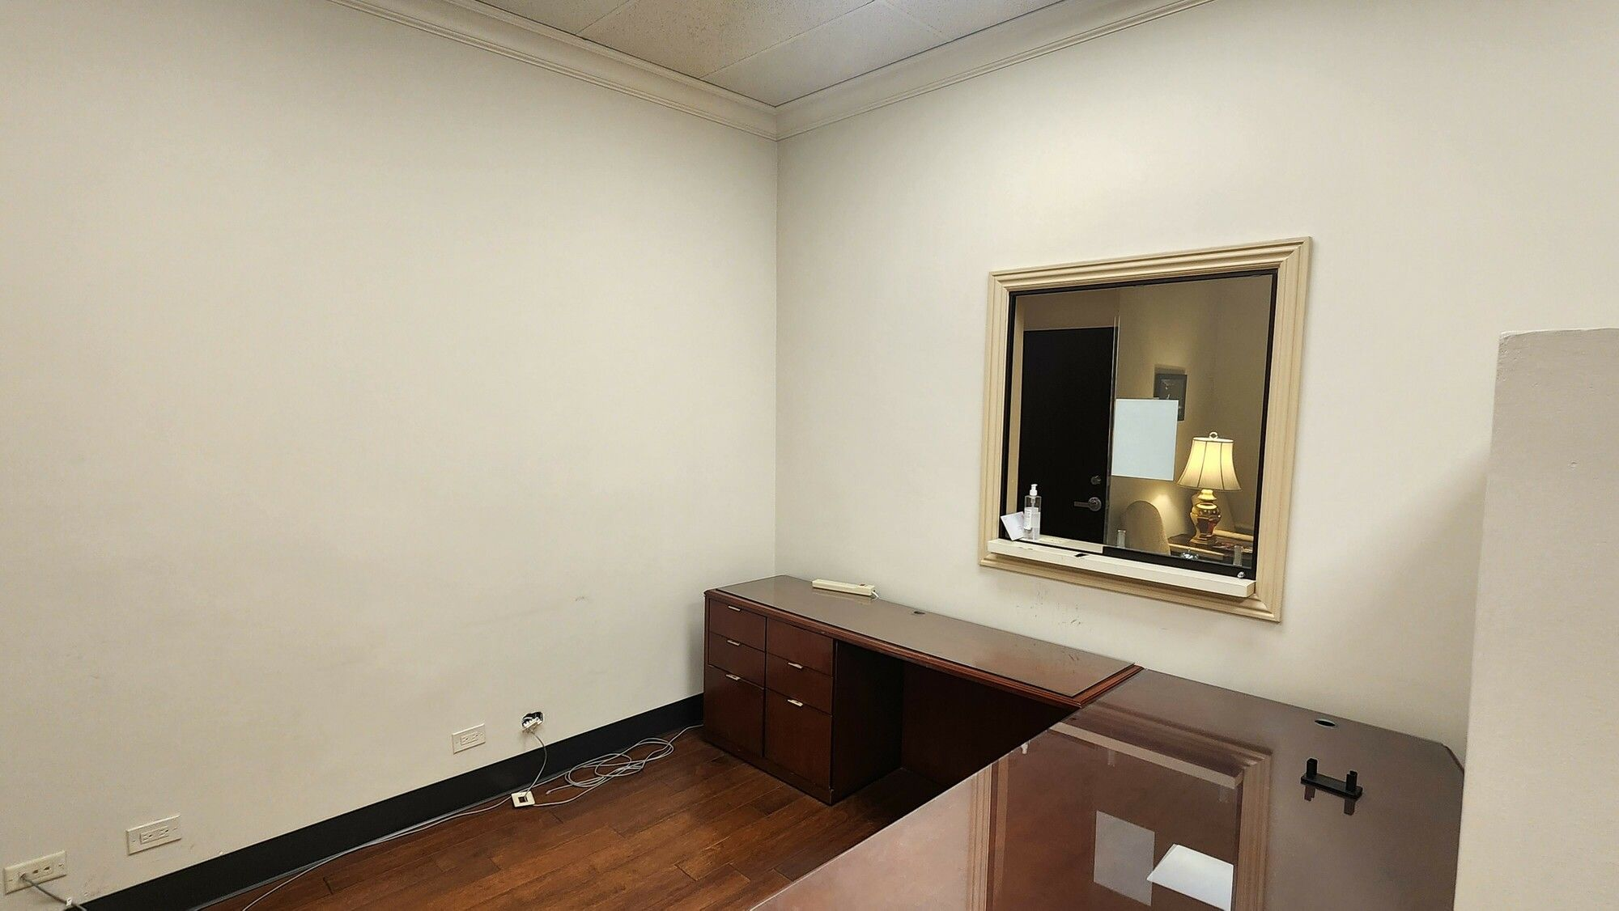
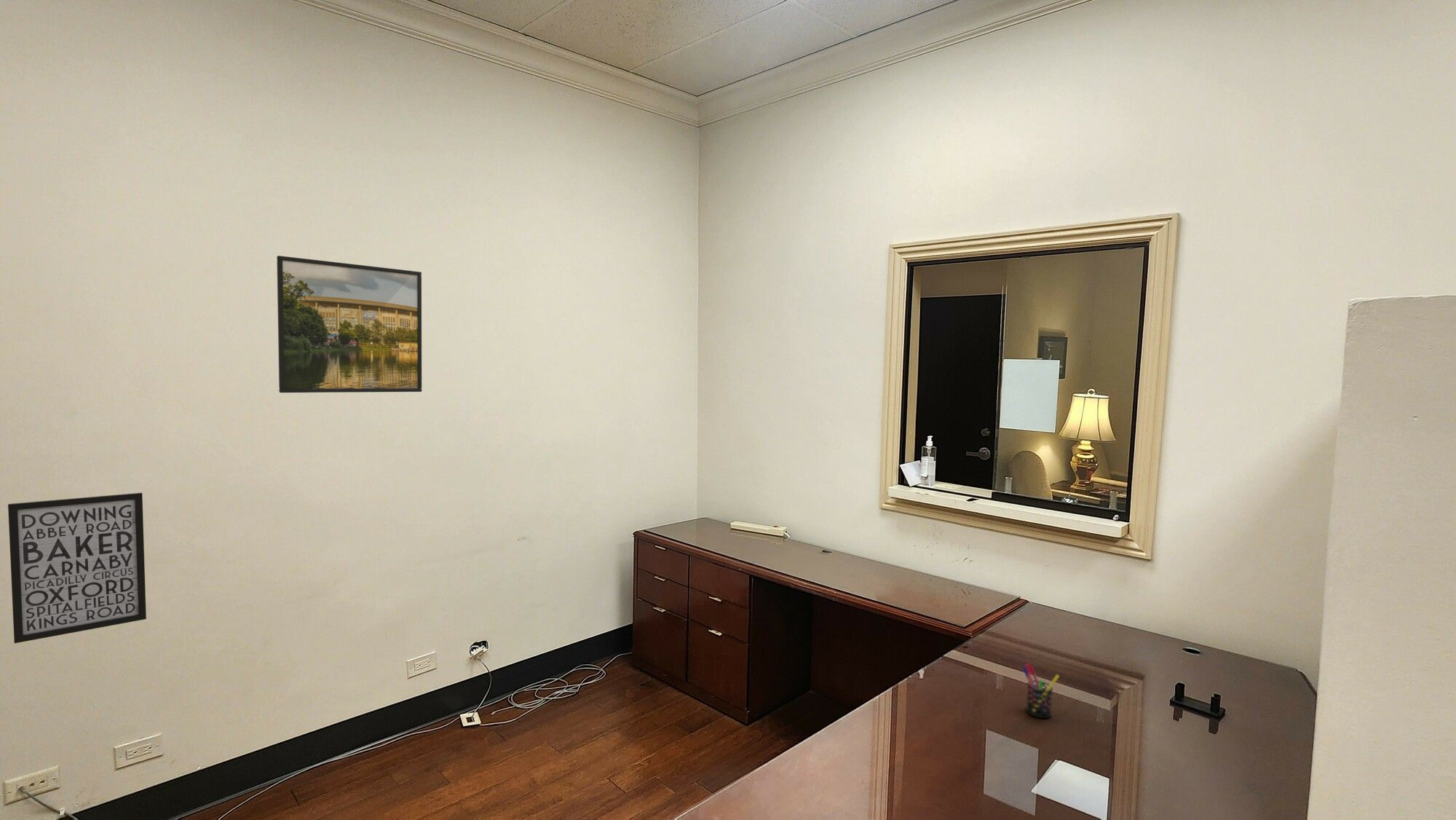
+ pen holder [1022,663,1060,719]
+ wall art [7,492,147,644]
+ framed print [276,255,422,393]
